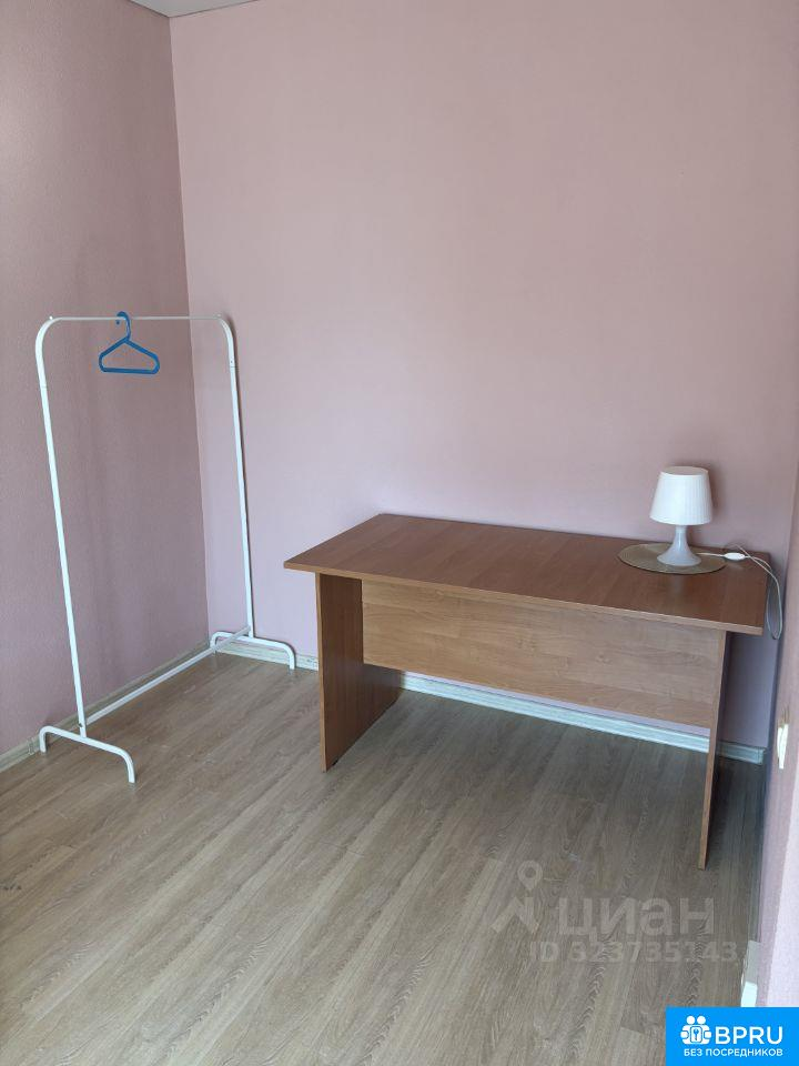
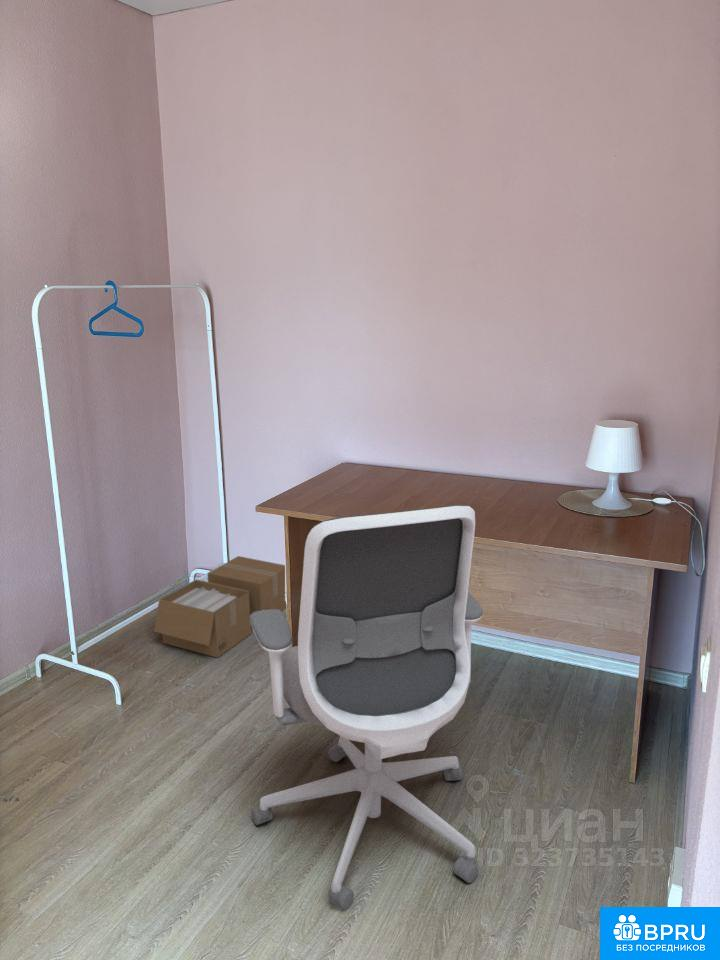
+ office chair [250,504,484,910]
+ cardboard box [153,555,287,659]
